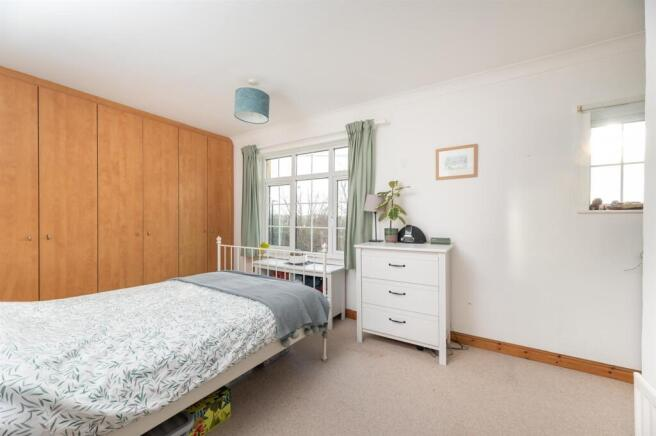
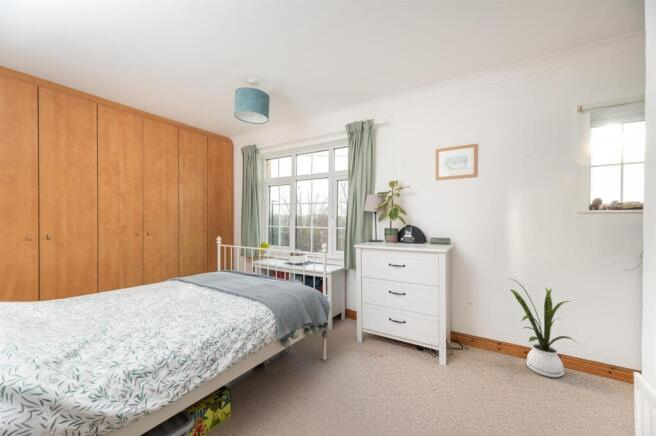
+ house plant [508,277,578,378]
